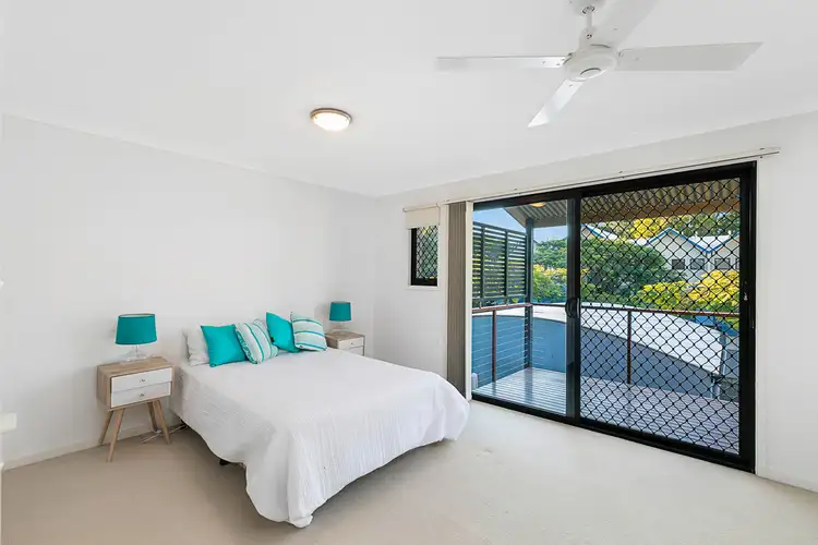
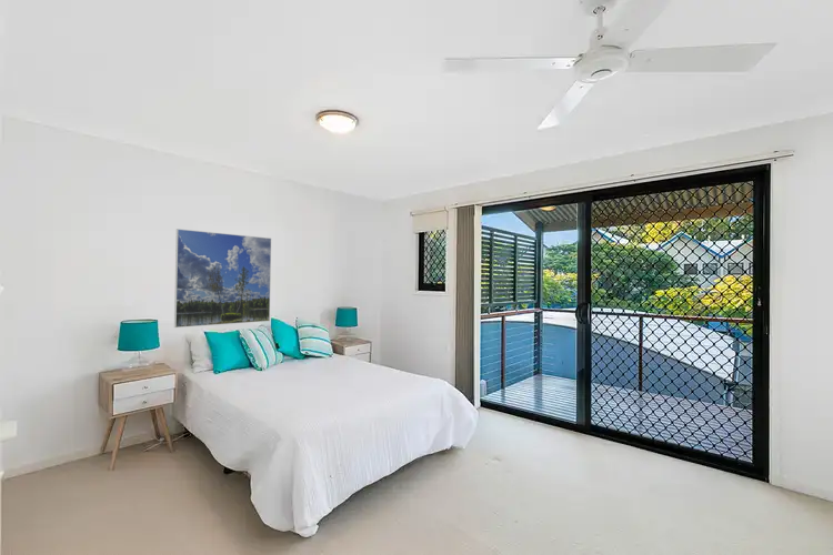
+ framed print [173,228,272,329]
